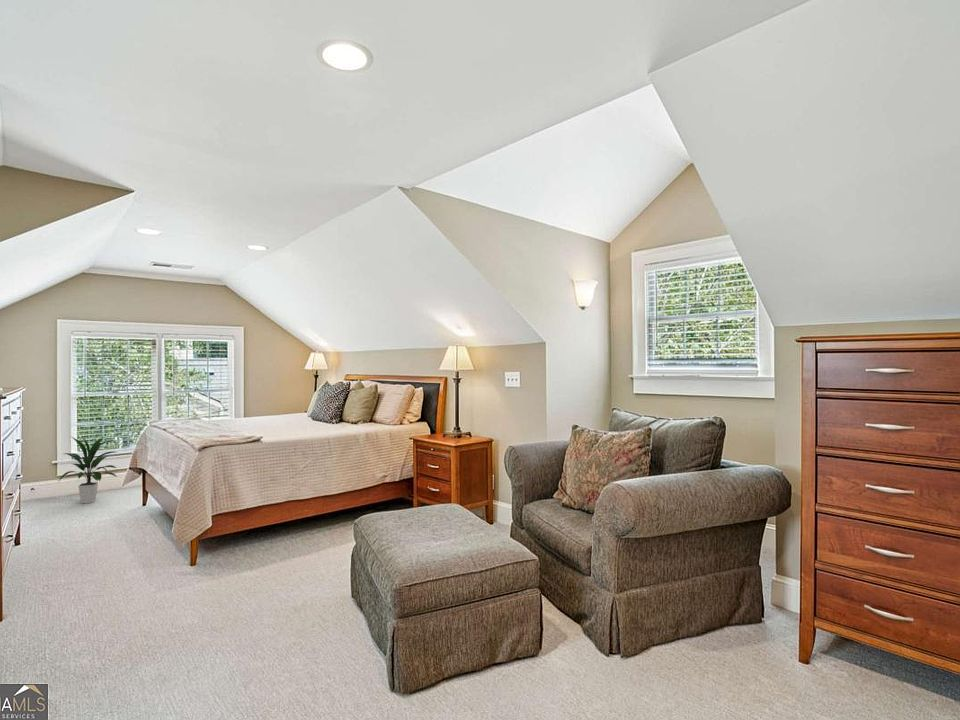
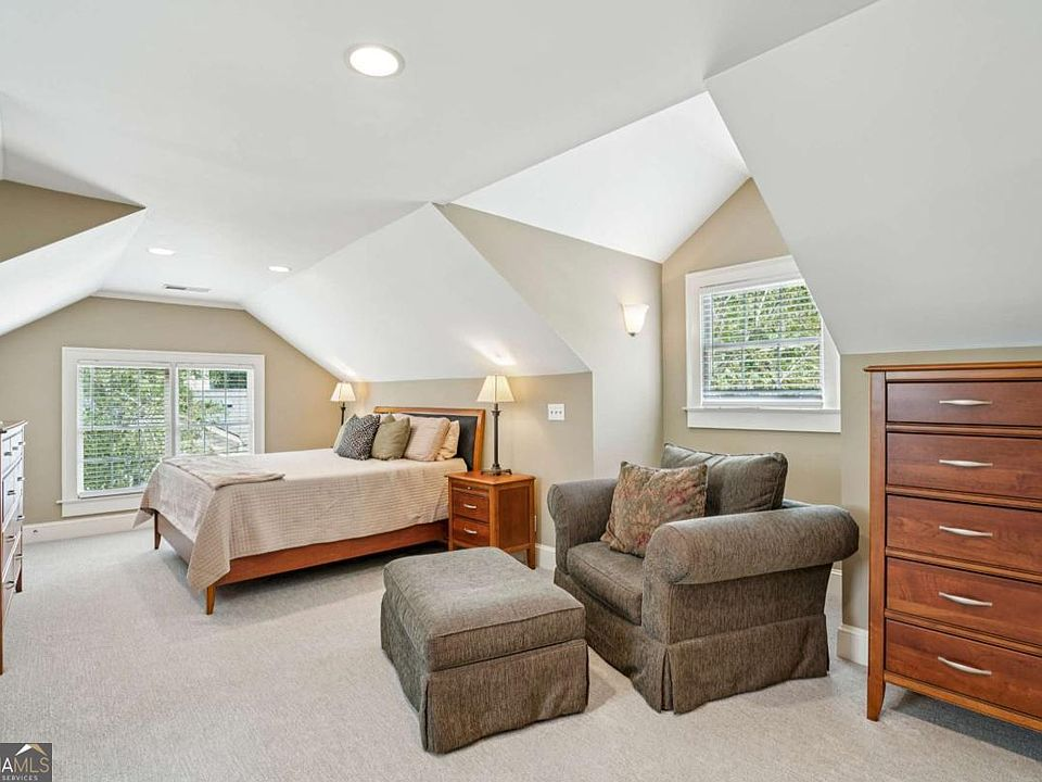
- indoor plant [57,435,118,504]
